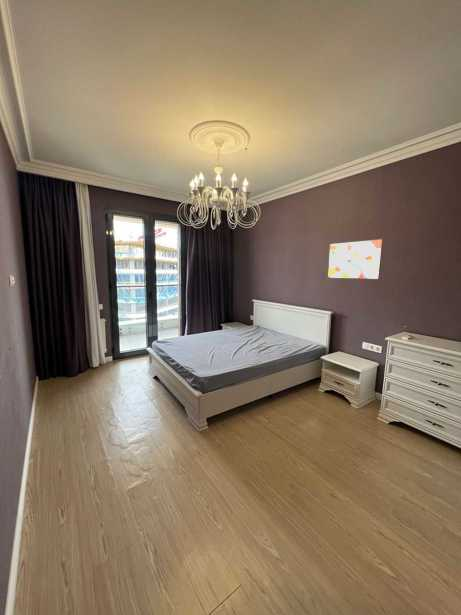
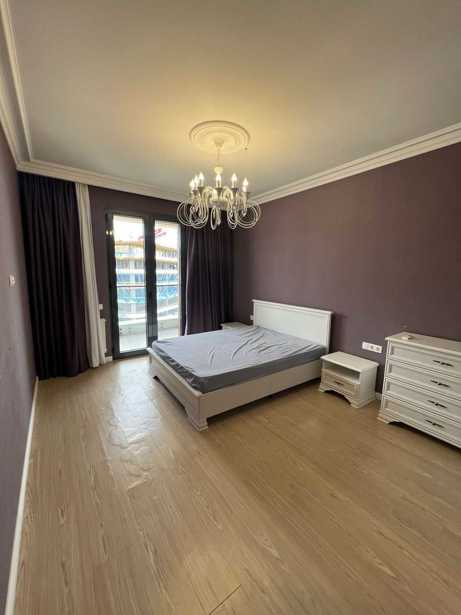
- wall art [327,238,384,280]
